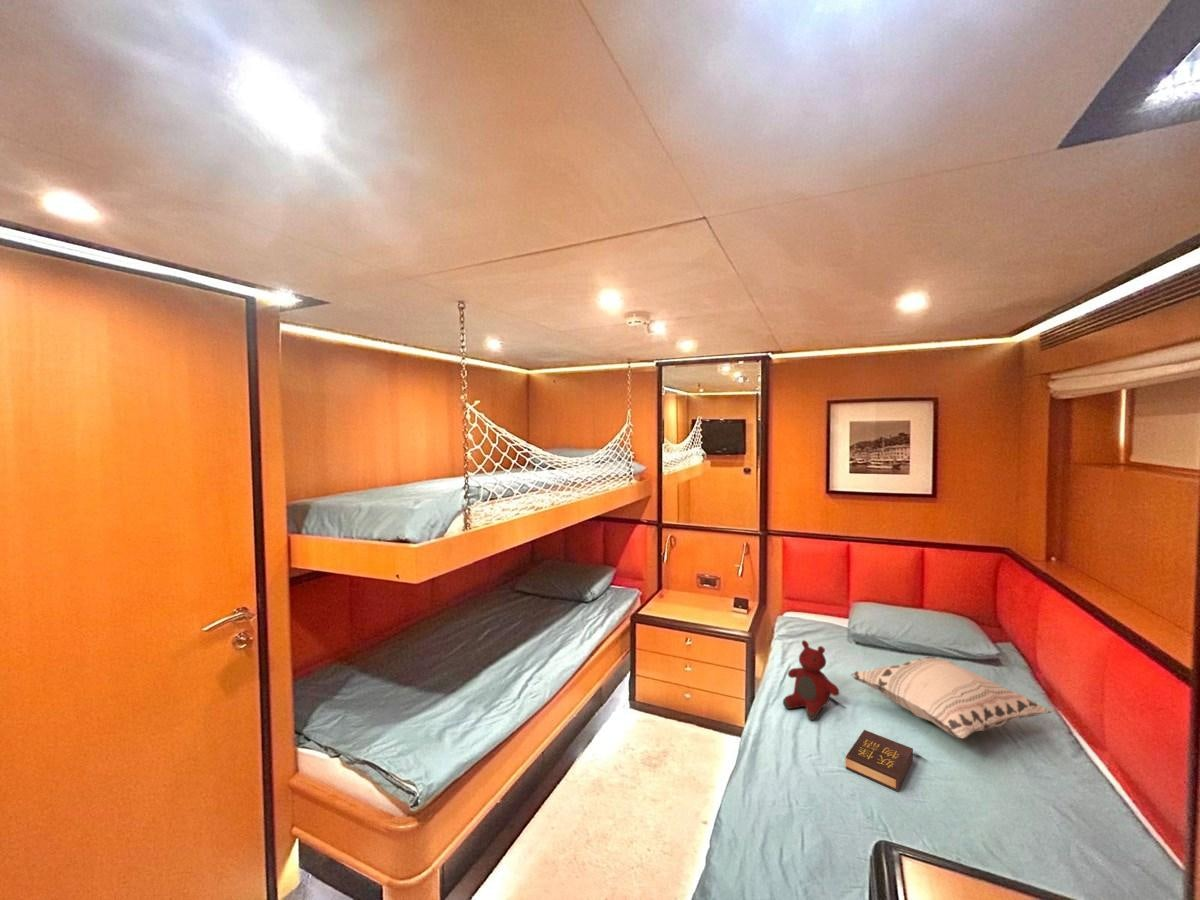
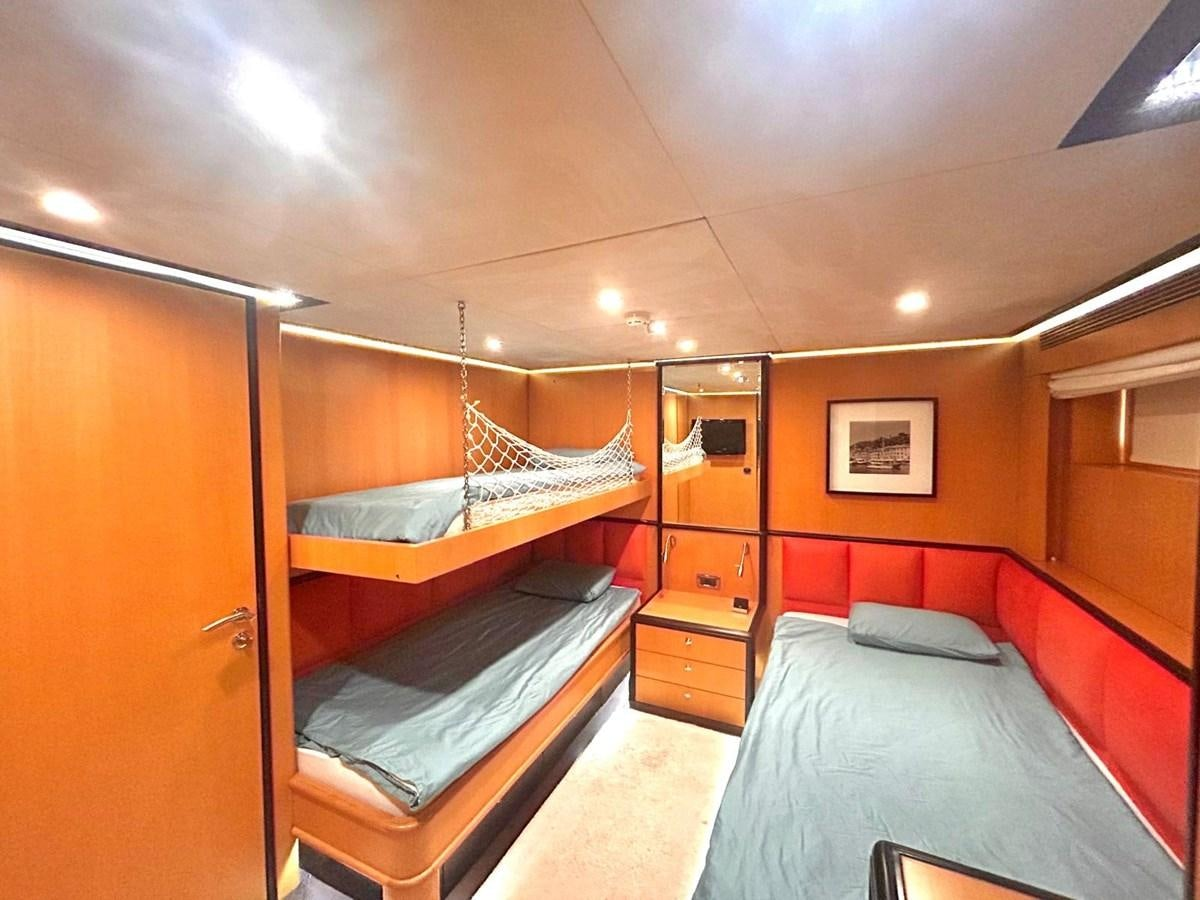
- hardback book [845,729,914,793]
- decorative pillow [850,656,1052,740]
- teddy bear [782,639,840,721]
